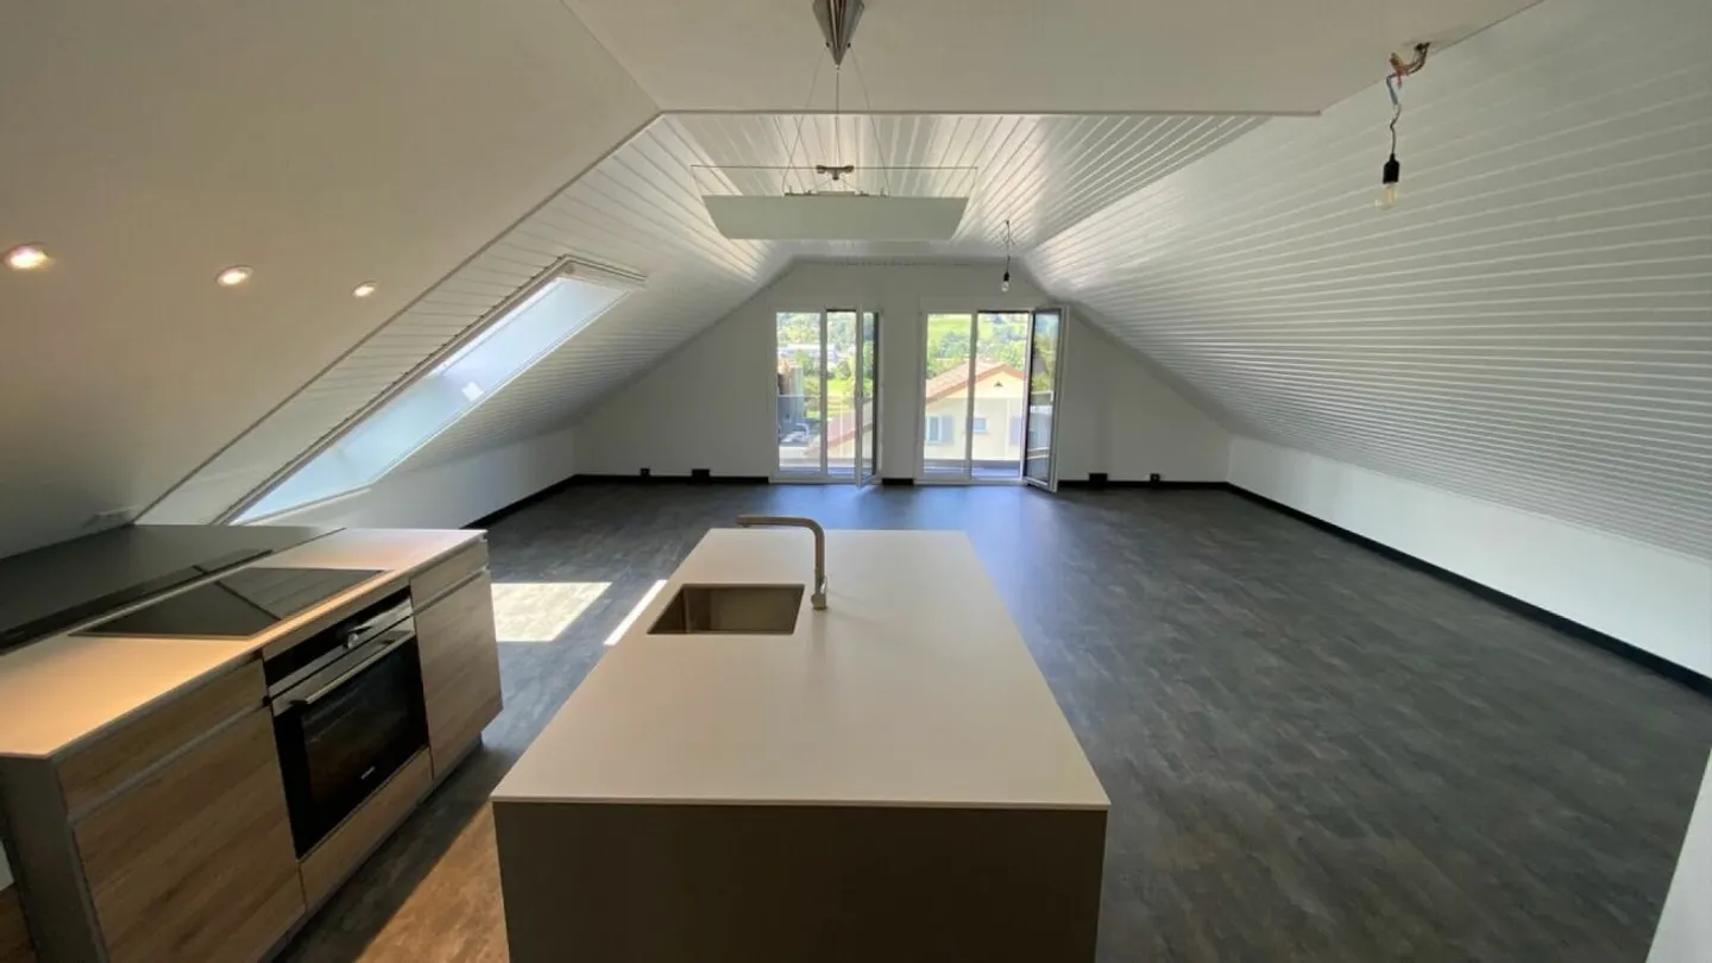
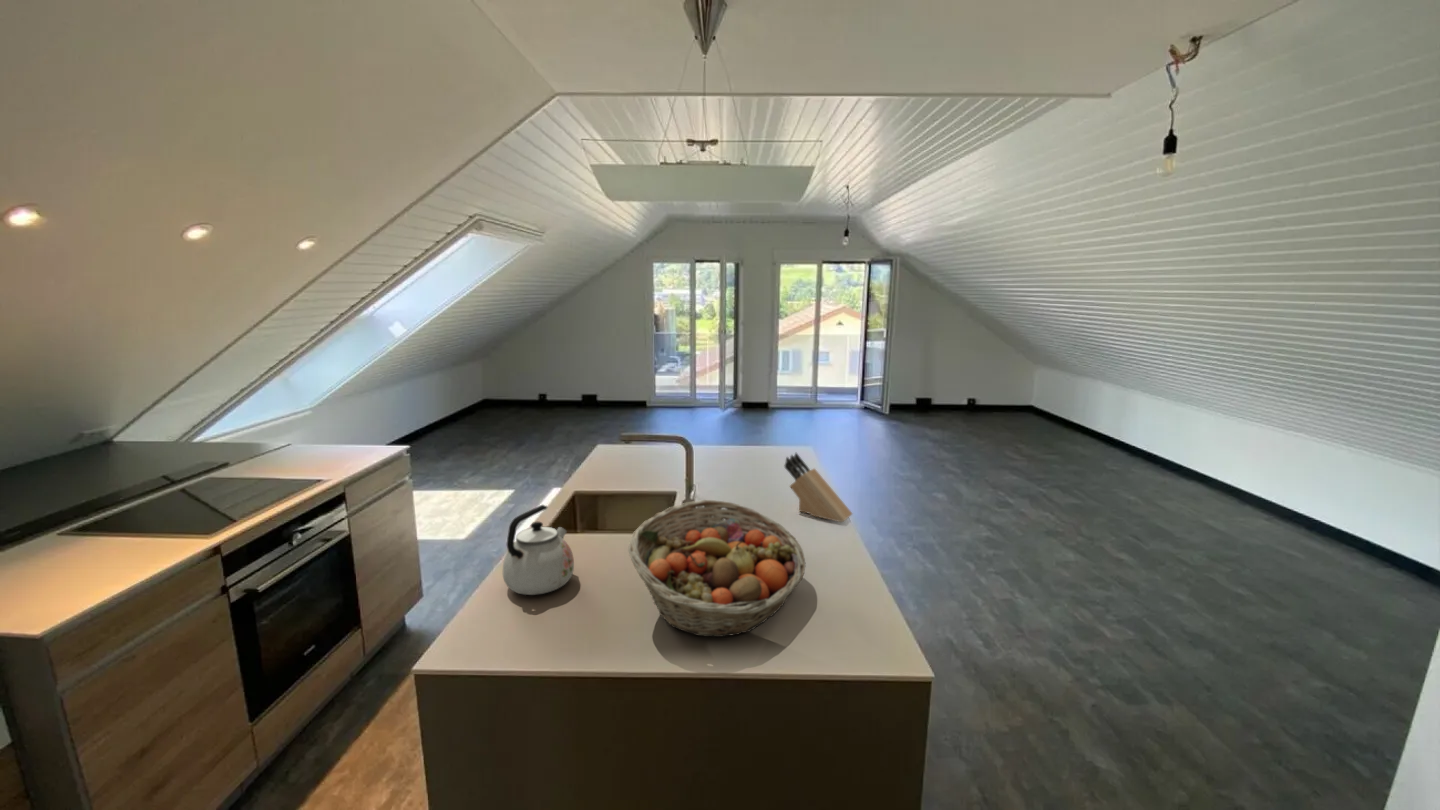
+ kettle [502,504,575,596]
+ fruit basket [627,499,806,638]
+ knife block [783,452,854,523]
